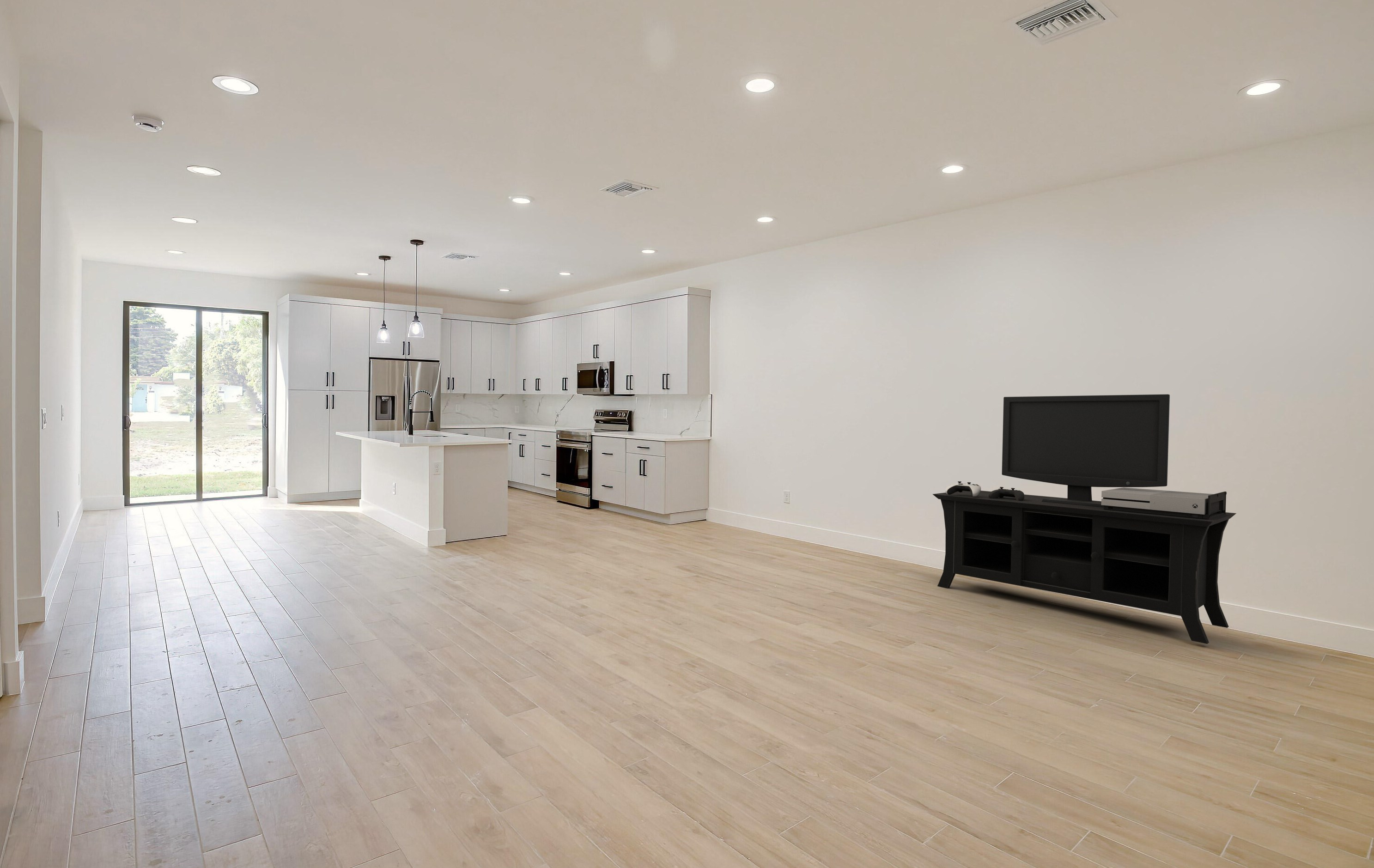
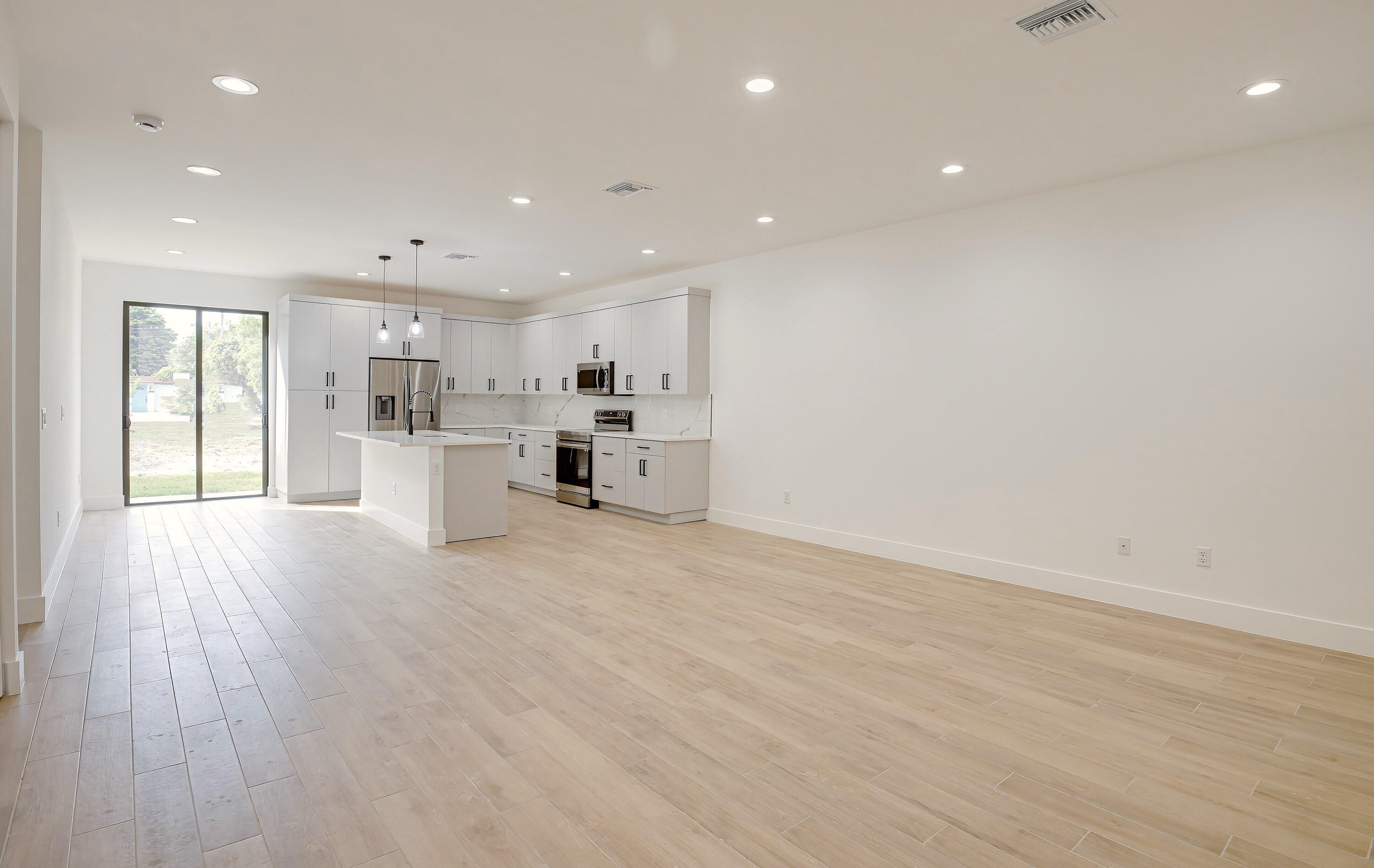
- media console [932,394,1237,644]
